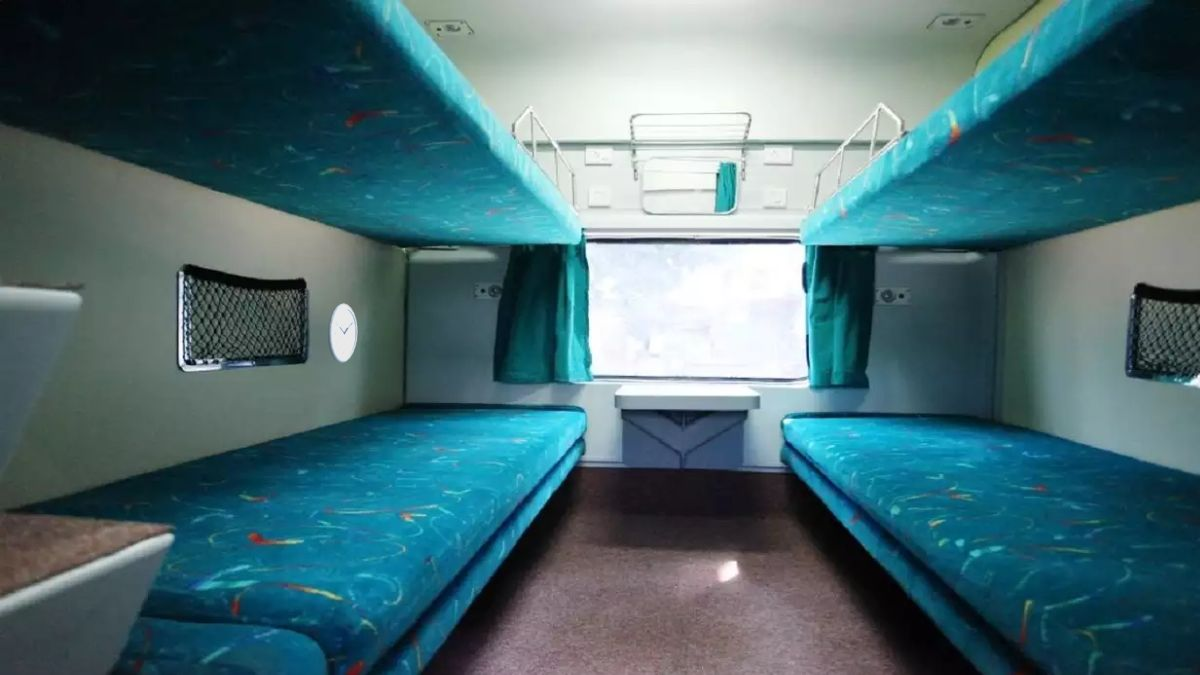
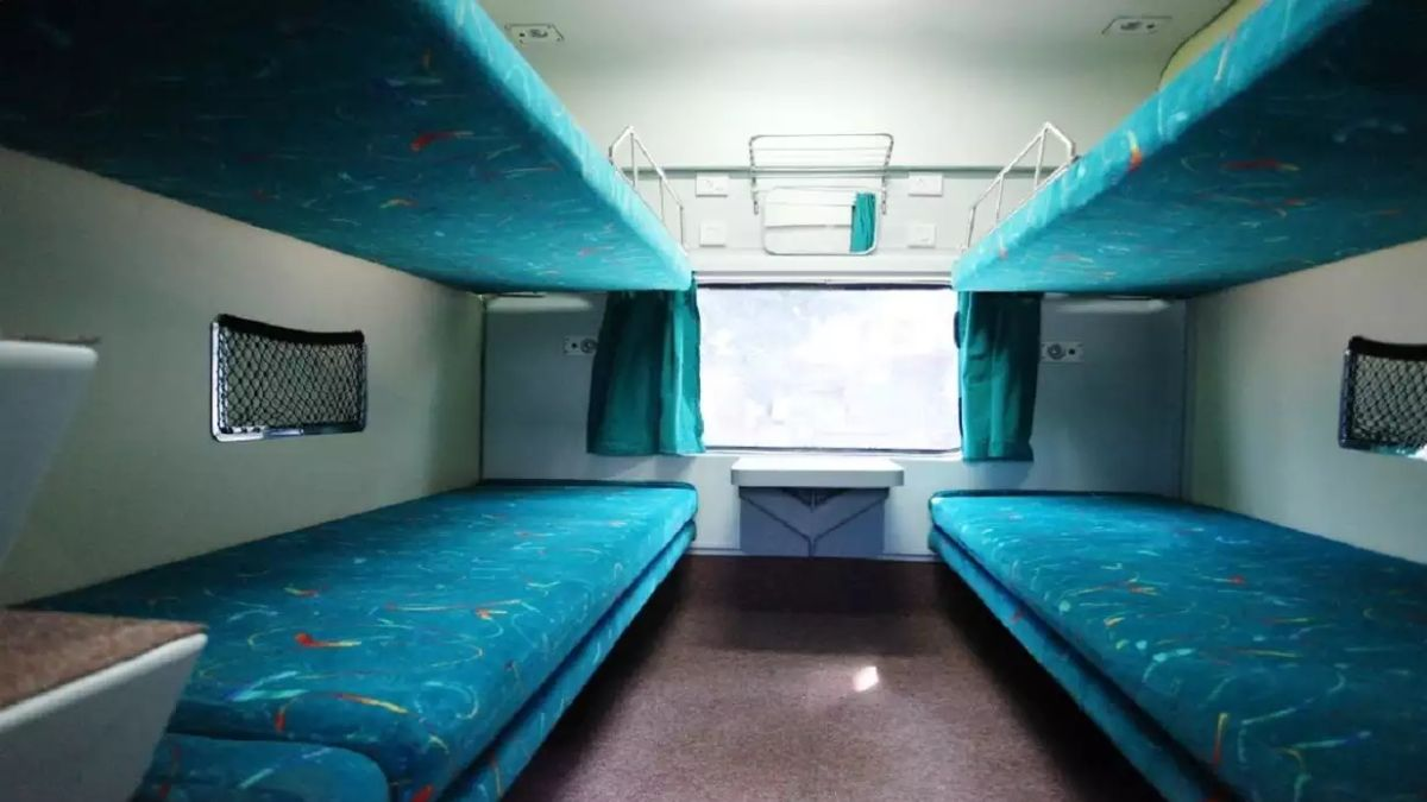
- wall clock [327,303,358,364]
